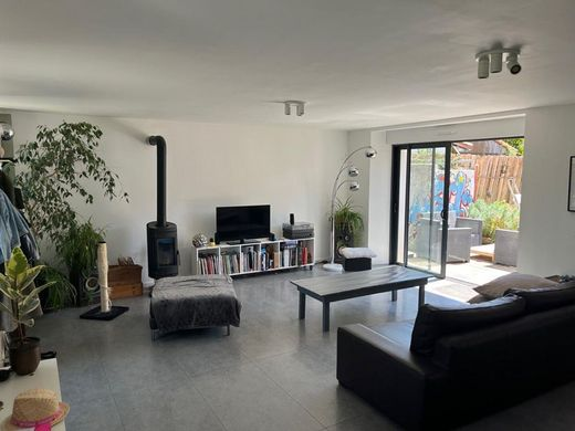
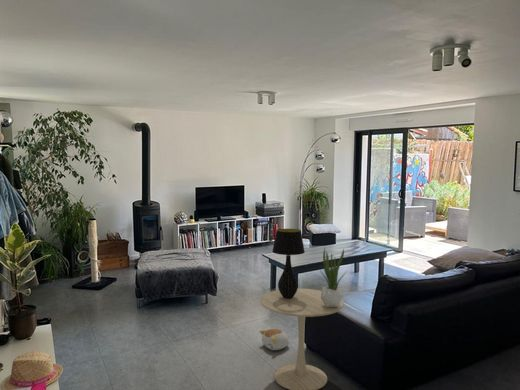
+ plush toy [258,328,290,351]
+ table lamp [271,228,306,299]
+ potted plant [318,248,347,307]
+ side table [259,287,345,390]
